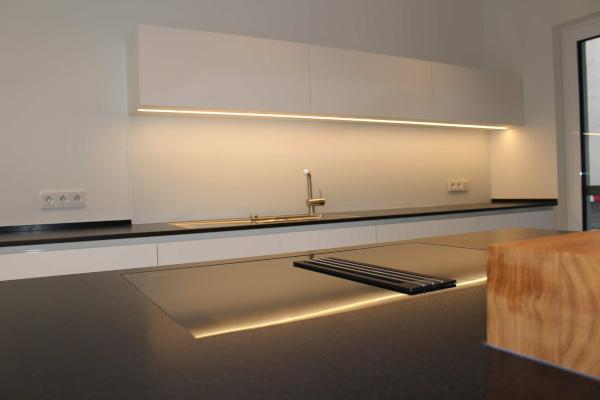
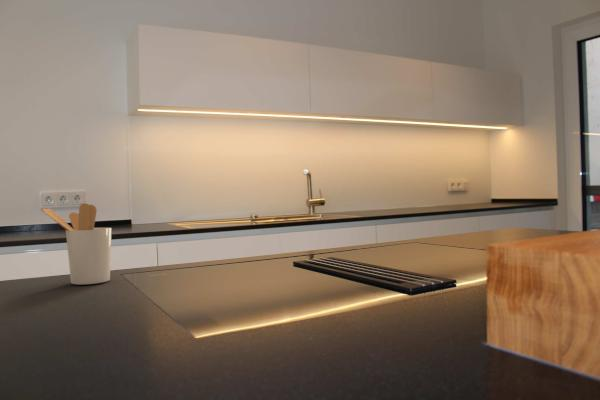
+ utensil holder [39,202,113,286]
